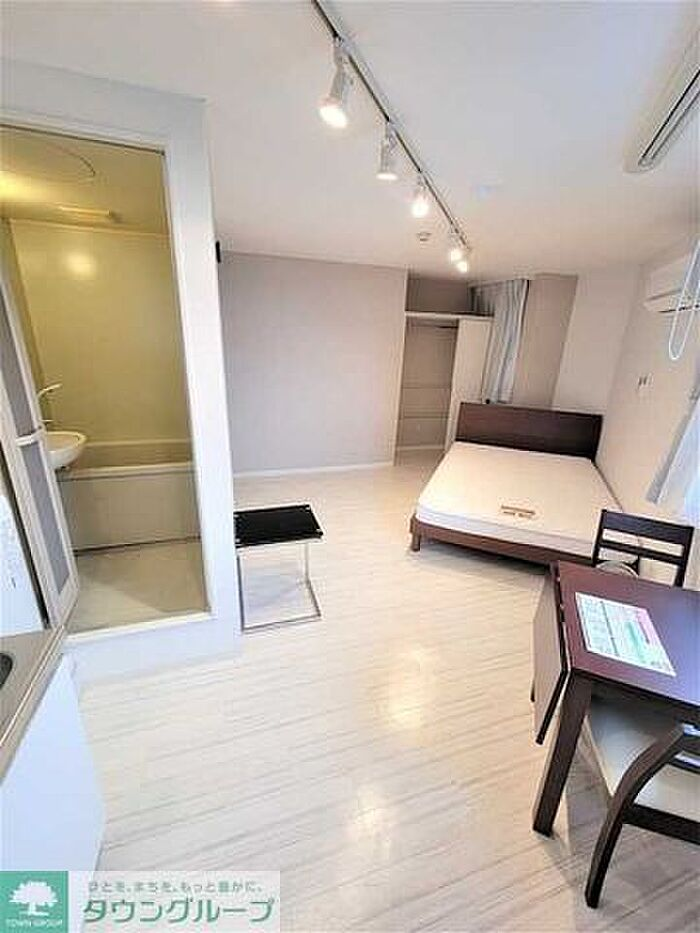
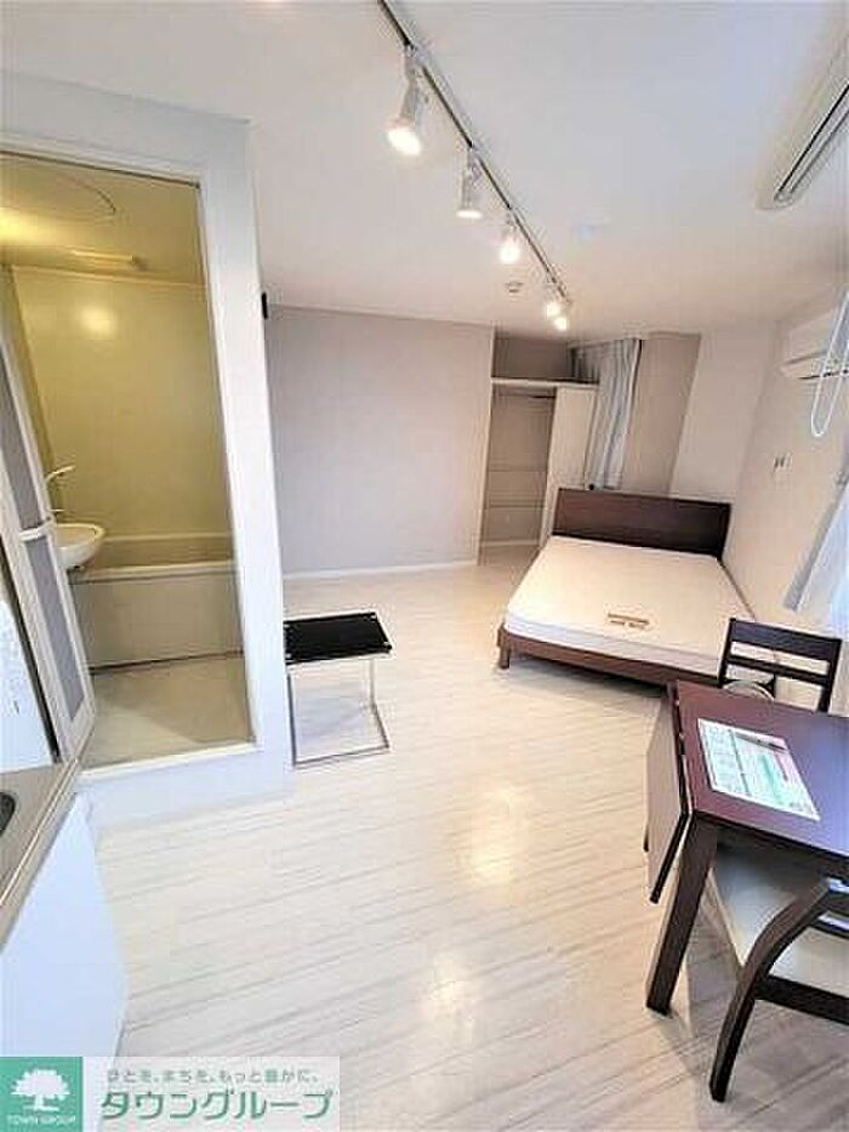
+ pen [734,732,793,753]
